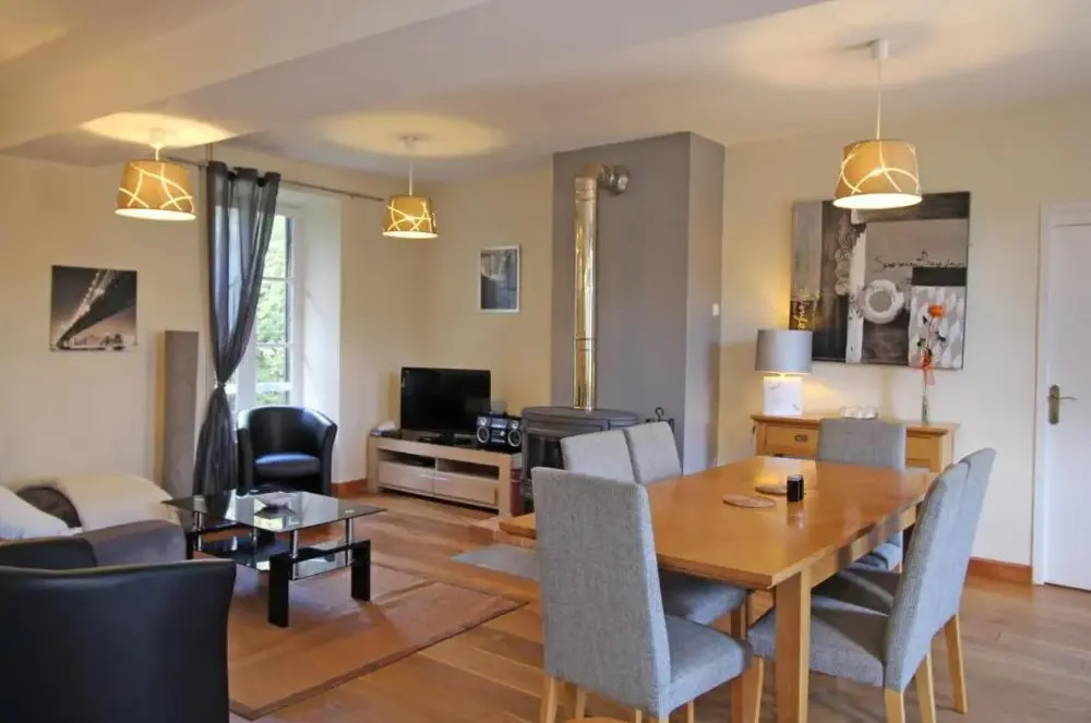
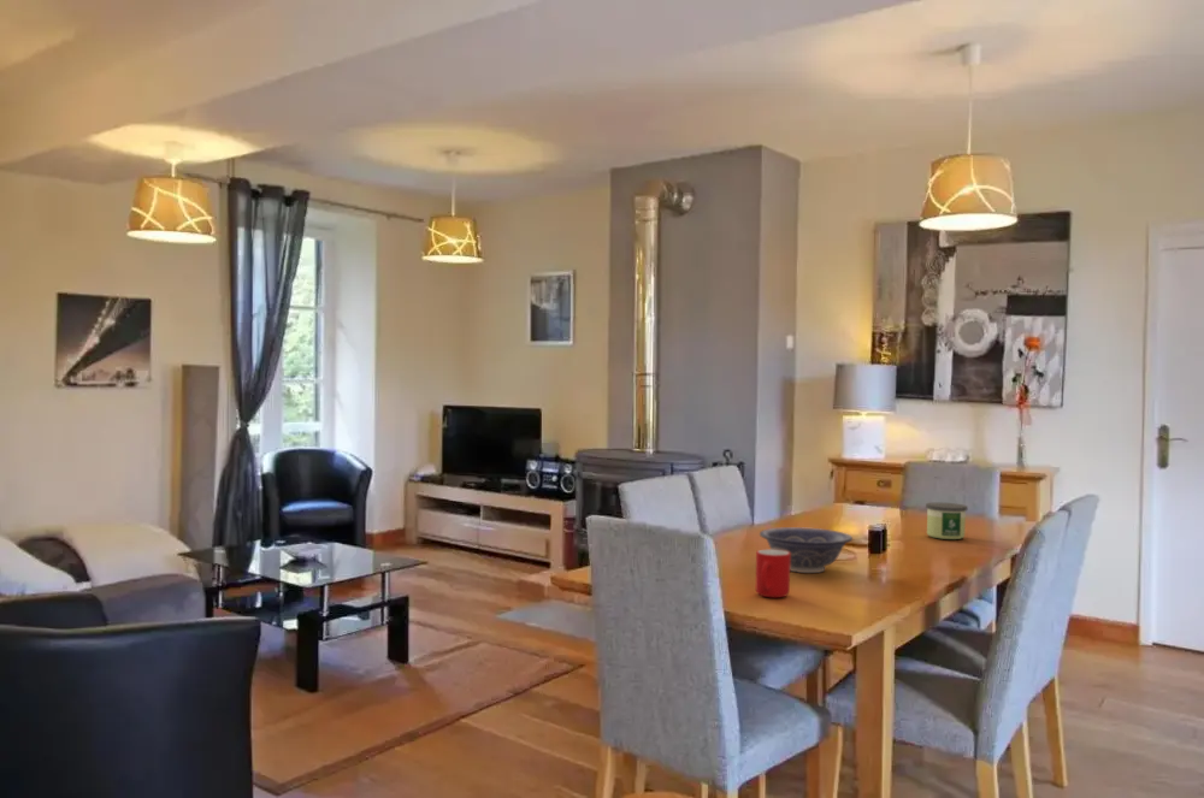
+ decorative bowl [759,526,854,574]
+ cup [755,548,791,598]
+ candle [925,502,969,540]
